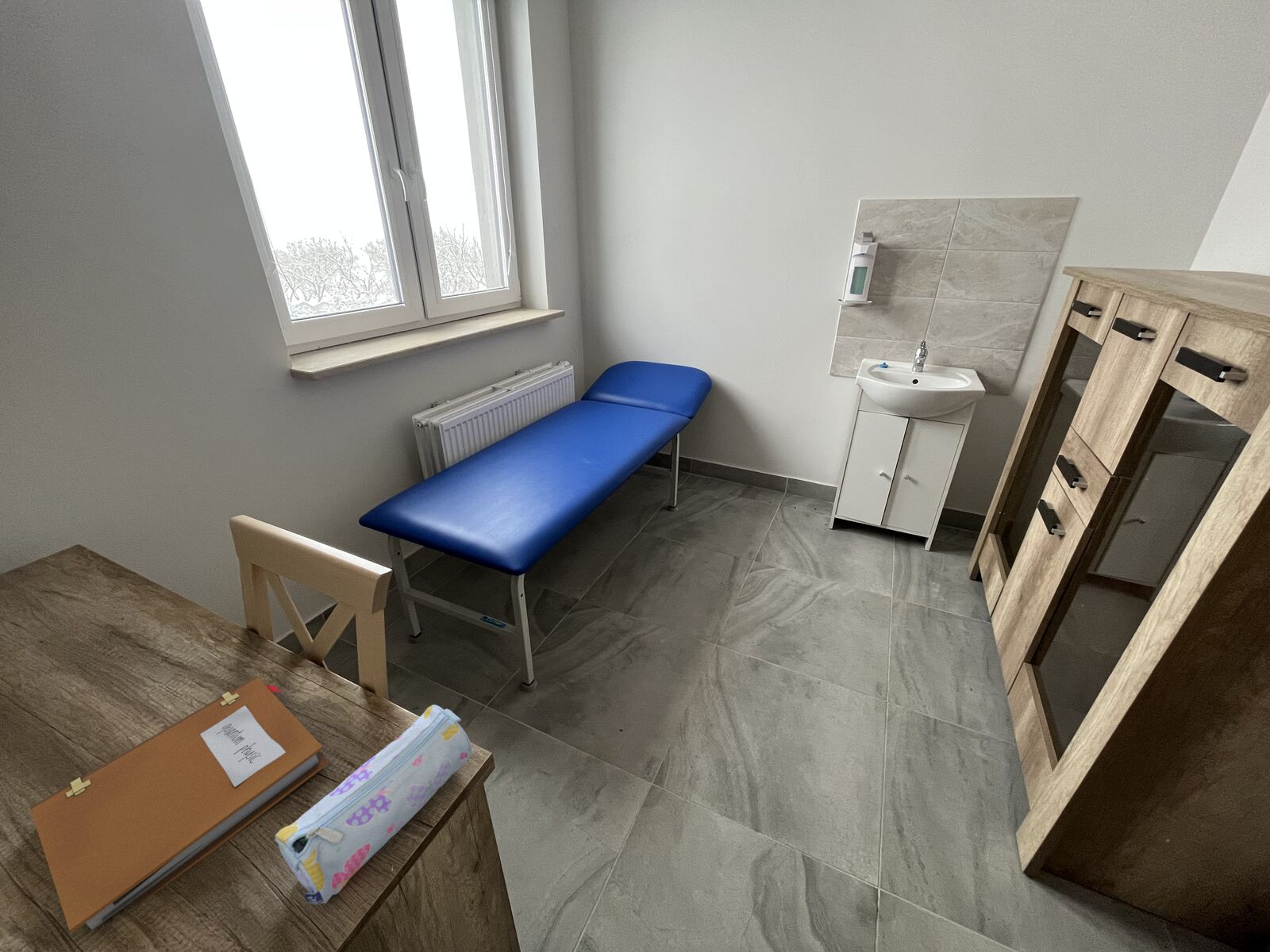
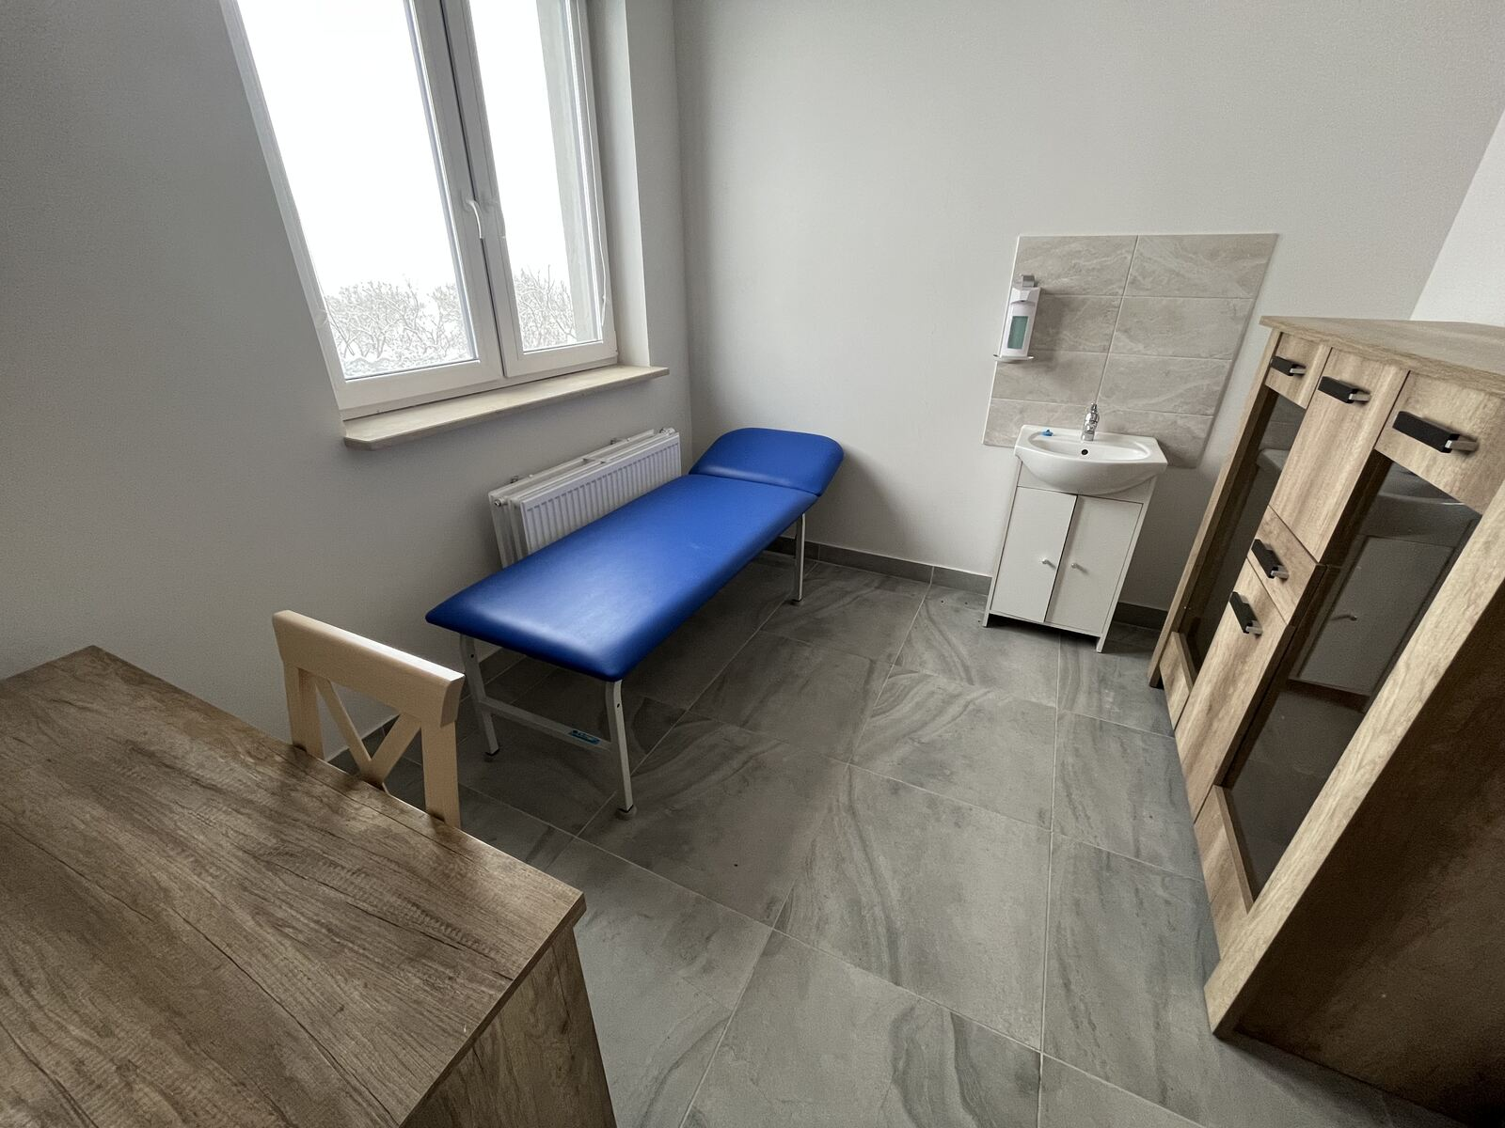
- pencil case [275,704,472,905]
- notebook [29,676,330,934]
